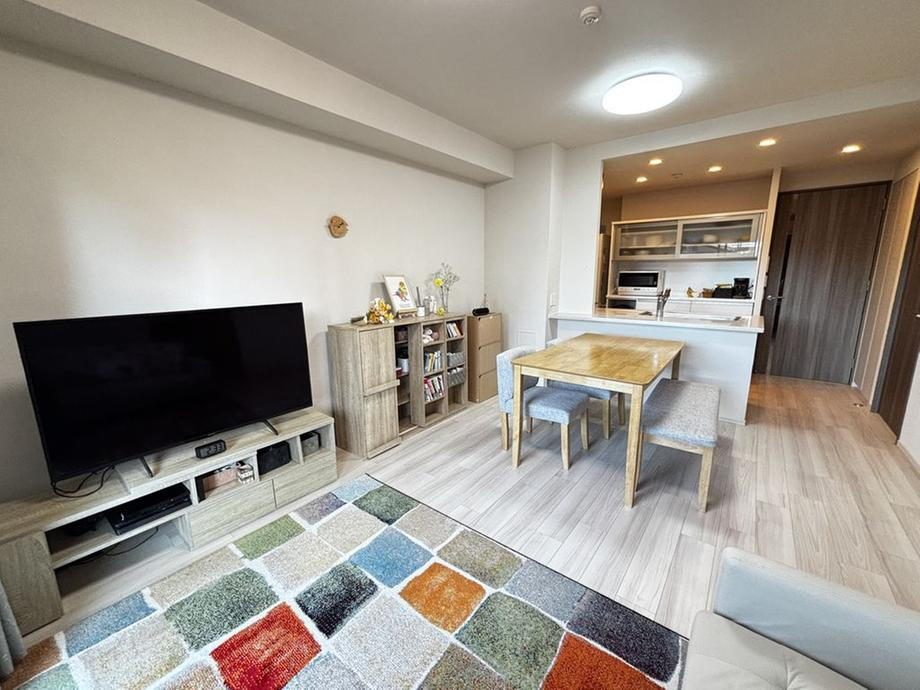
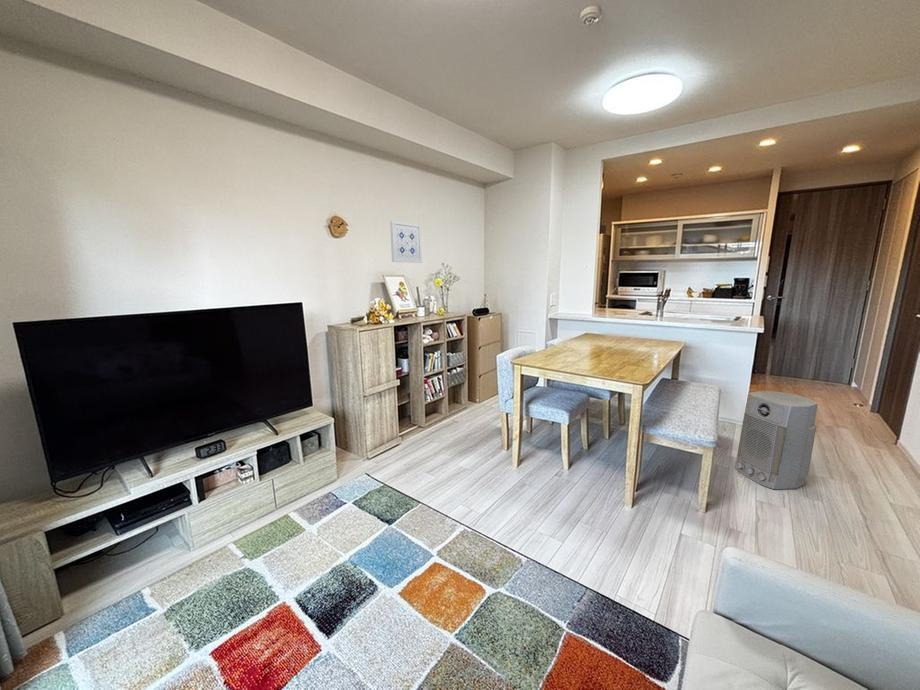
+ air purifier [733,390,819,490]
+ wall art [389,220,423,264]
